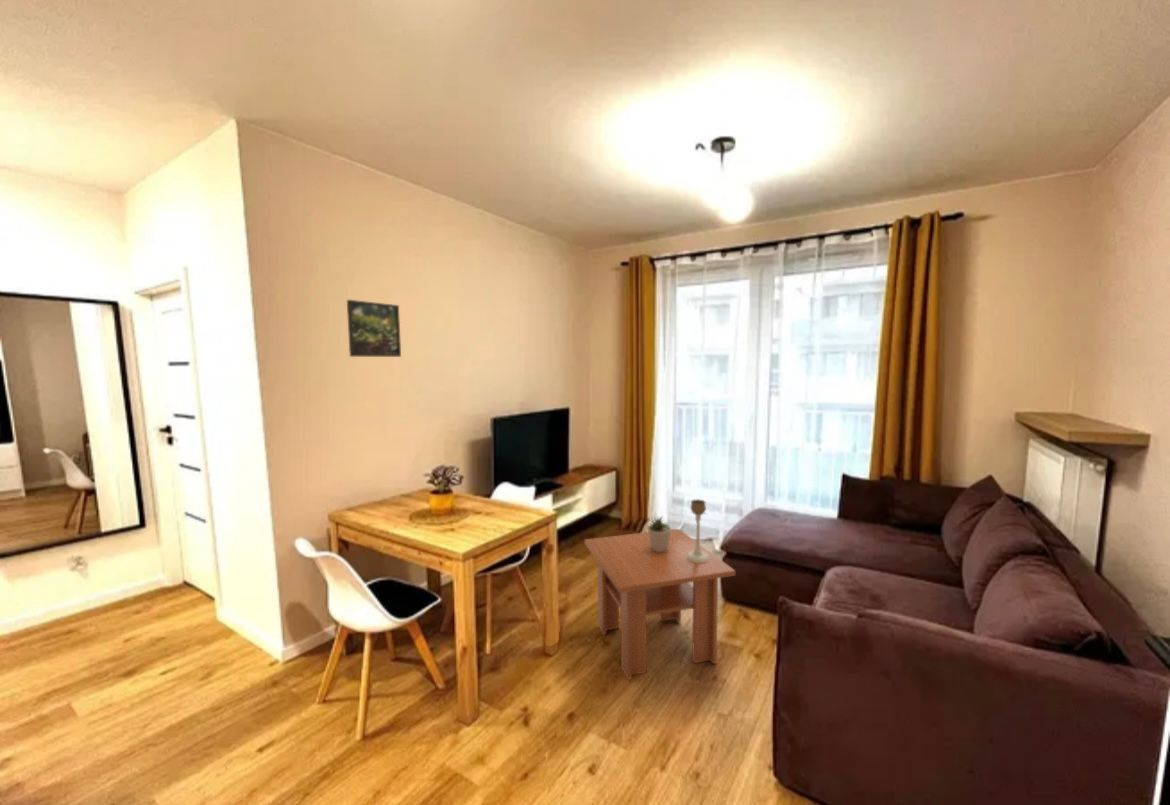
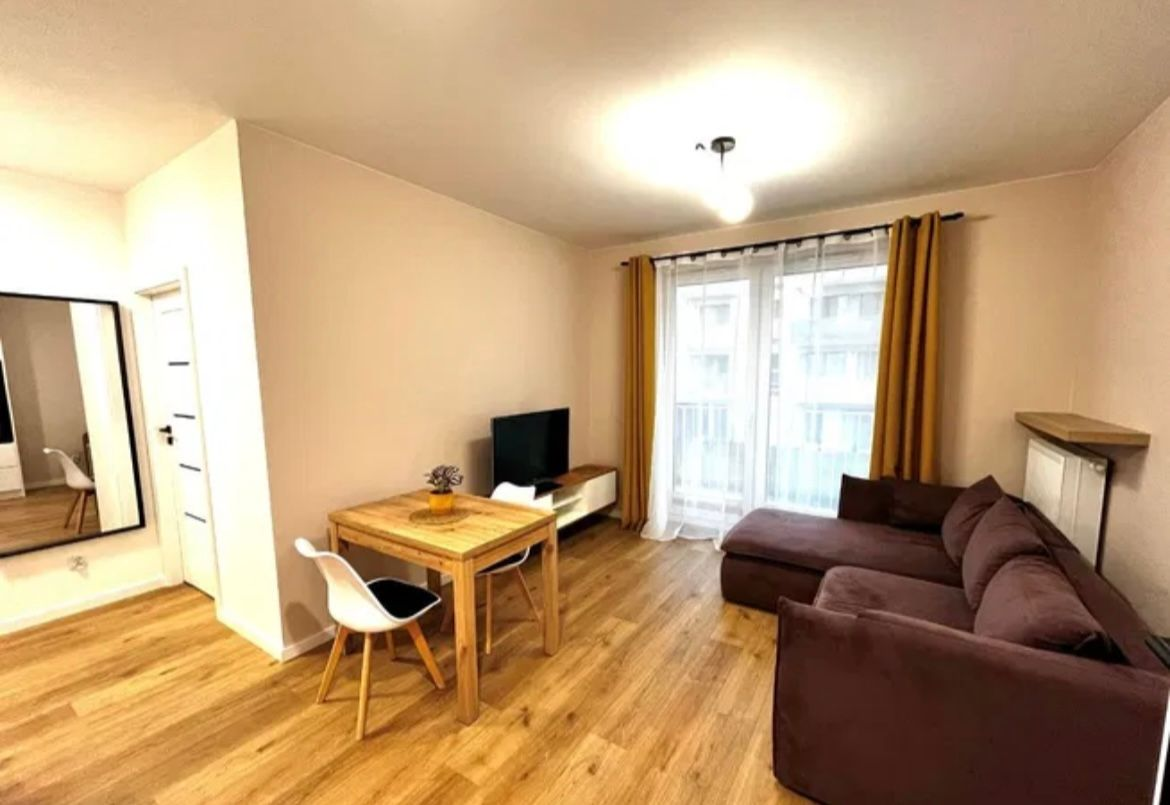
- coffee table [584,528,736,681]
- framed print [346,299,402,358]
- potted plant [645,515,672,552]
- candle holder [686,498,710,562]
